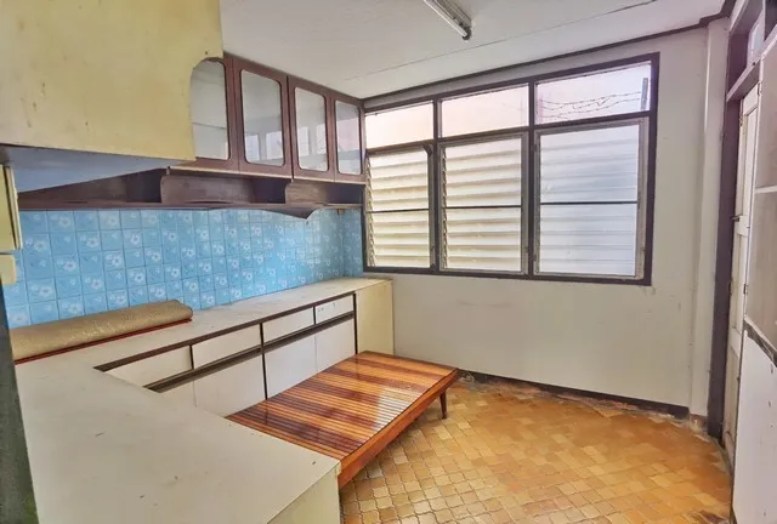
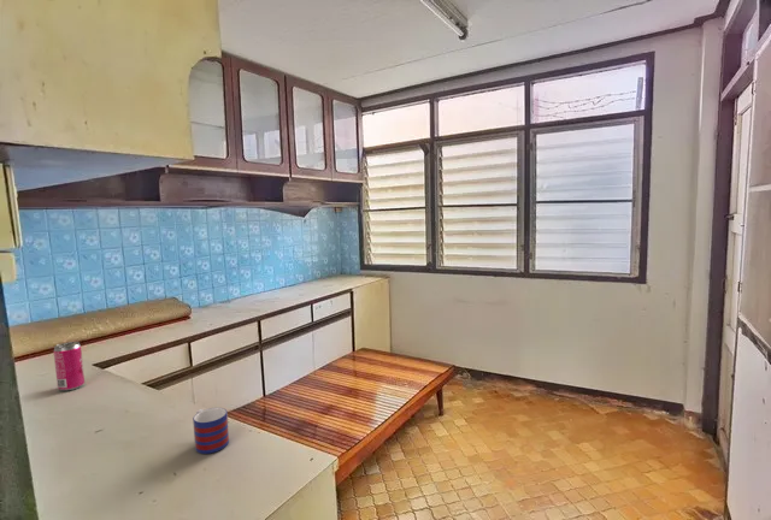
+ beverage can [53,341,86,392]
+ mug [192,407,230,455]
